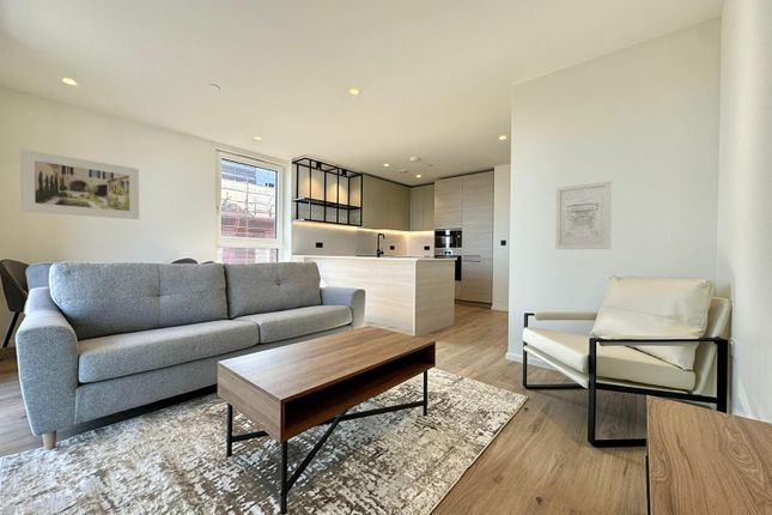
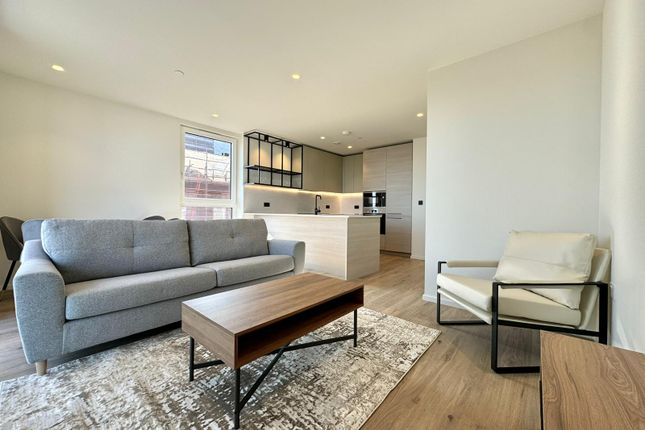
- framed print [19,147,140,220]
- wall art [554,180,613,250]
